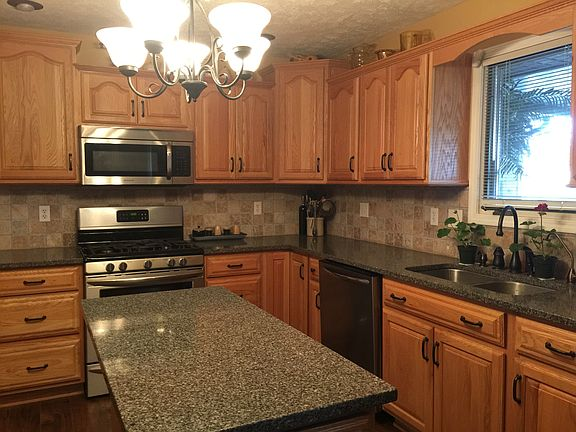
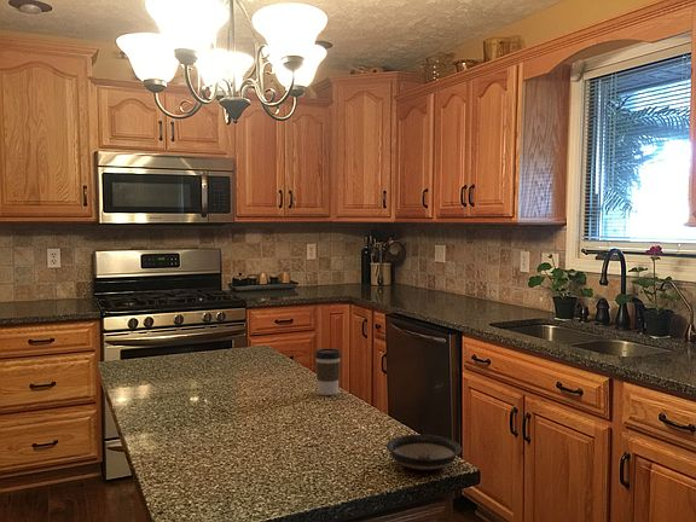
+ saucer [385,434,463,471]
+ coffee cup [313,348,342,396]
